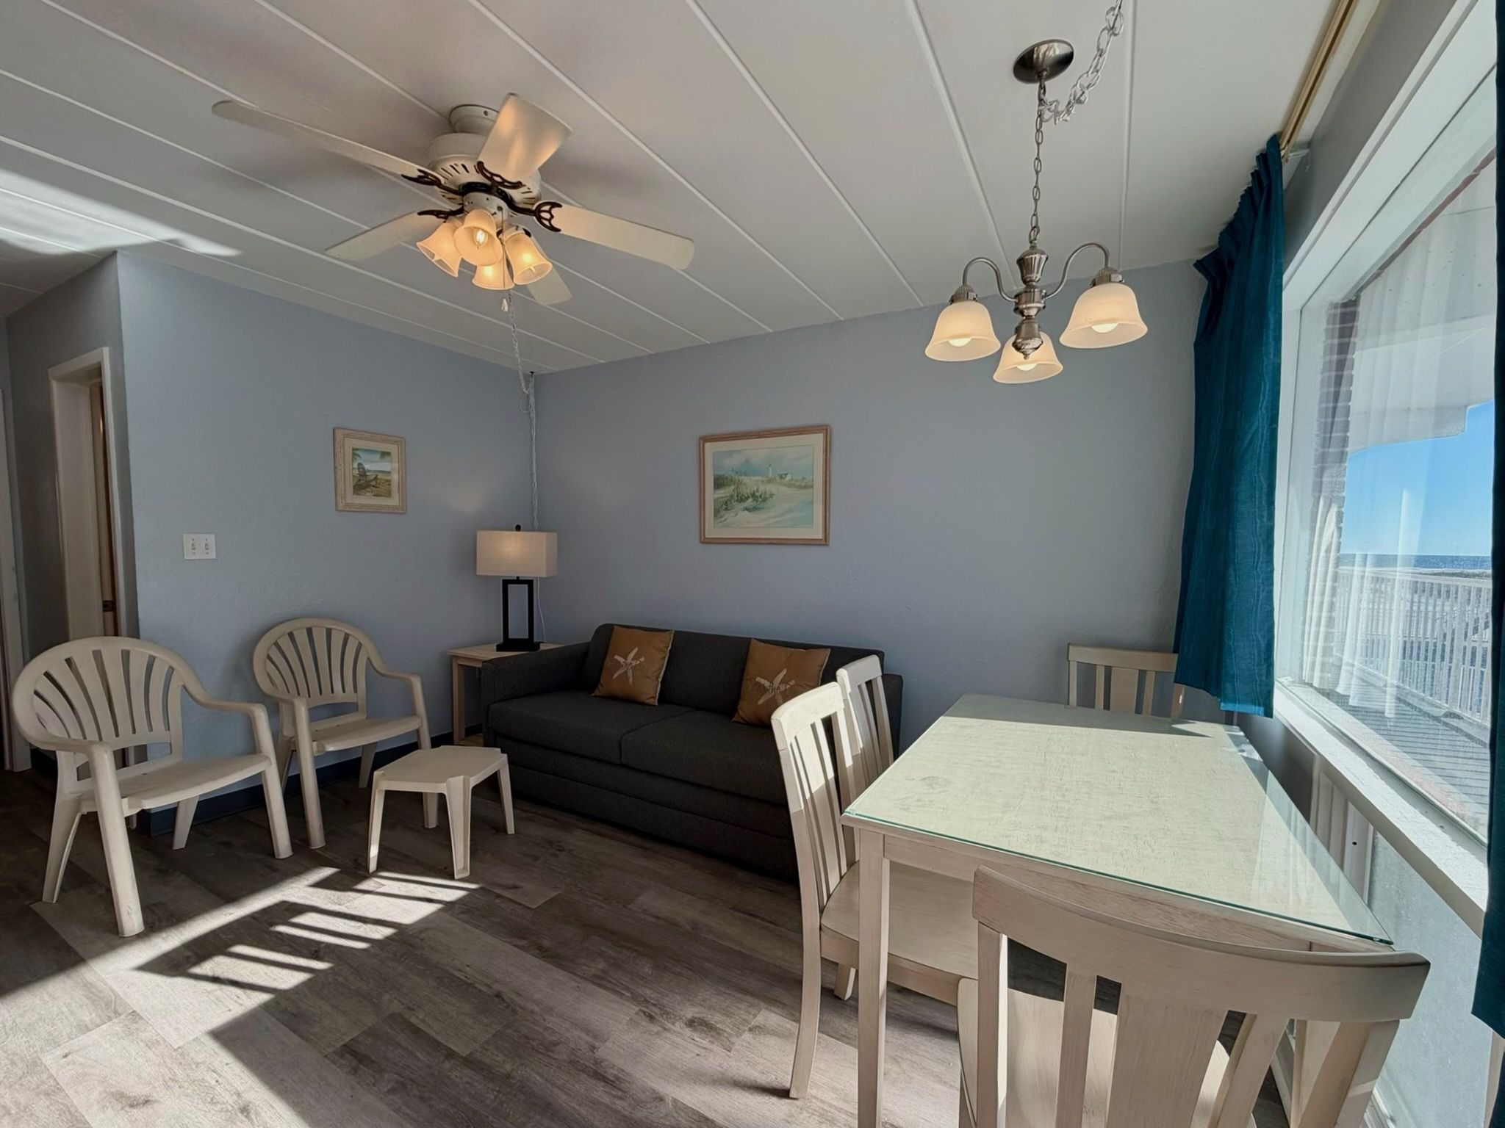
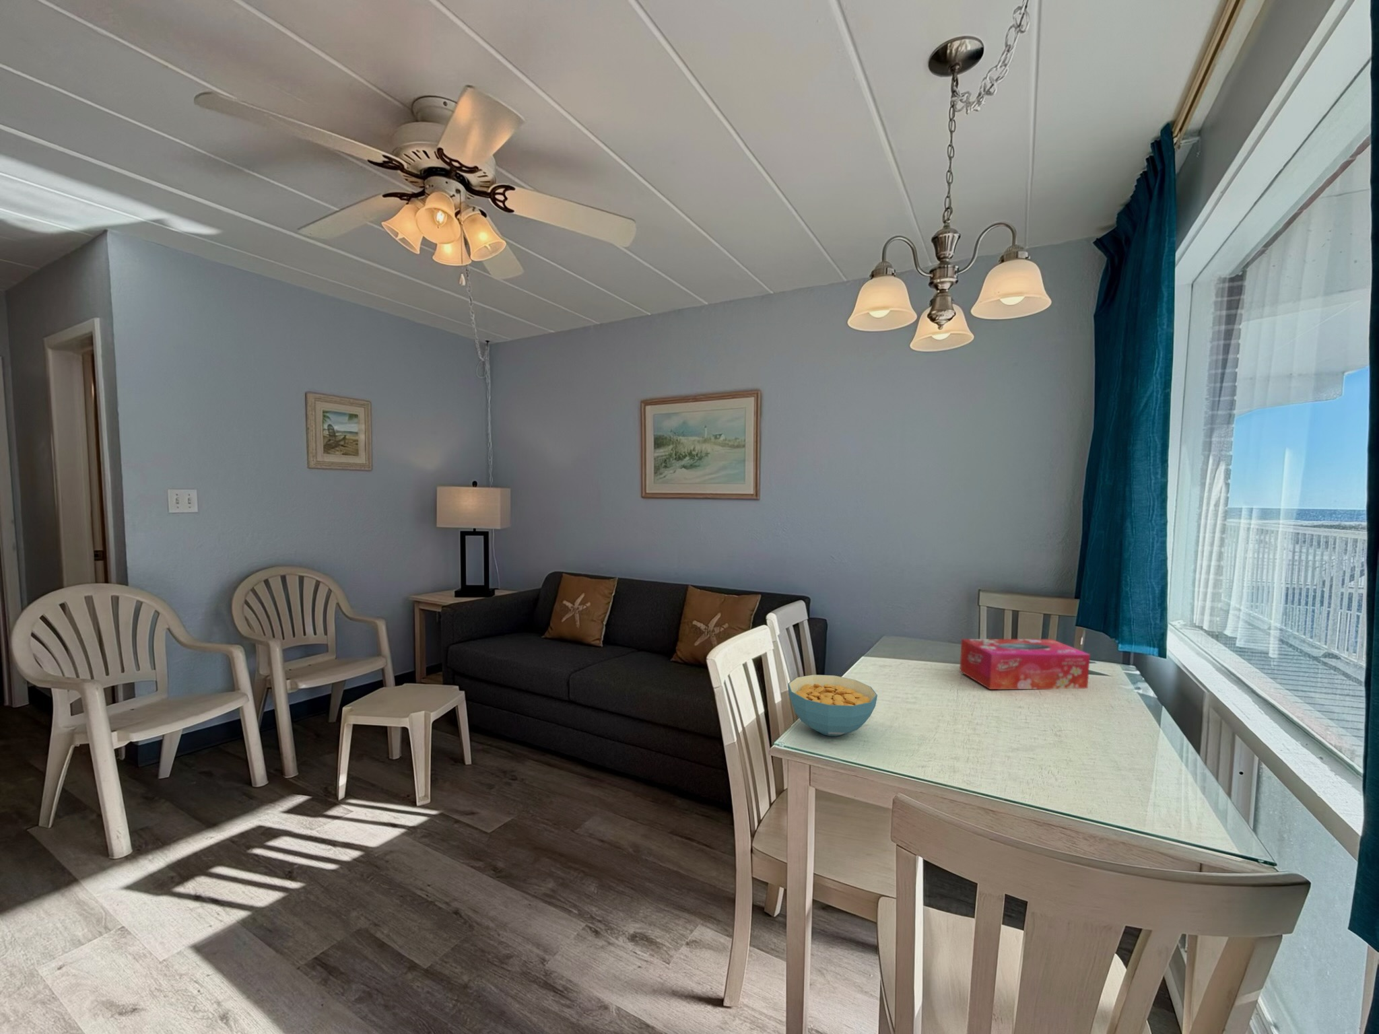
+ cereal bowl [787,673,878,737]
+ tissue box [959,639,1091,690]
